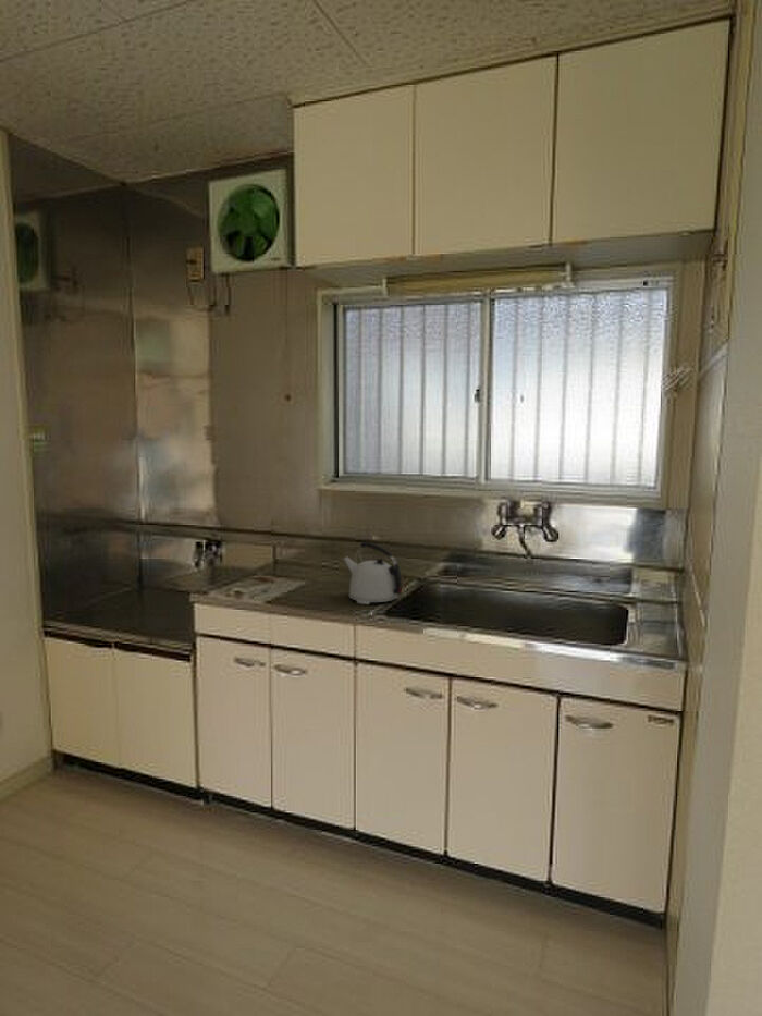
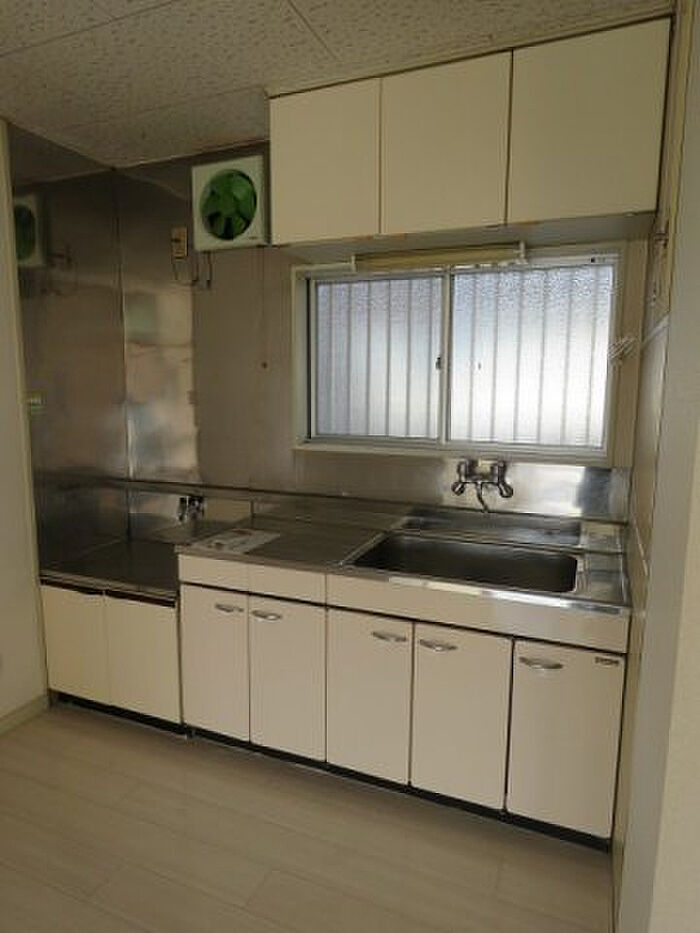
- kettle [342,540,403,605]
